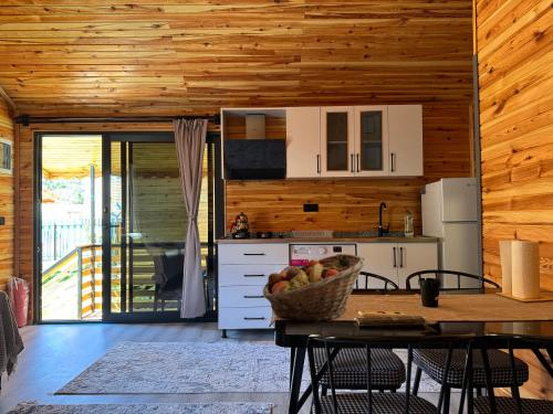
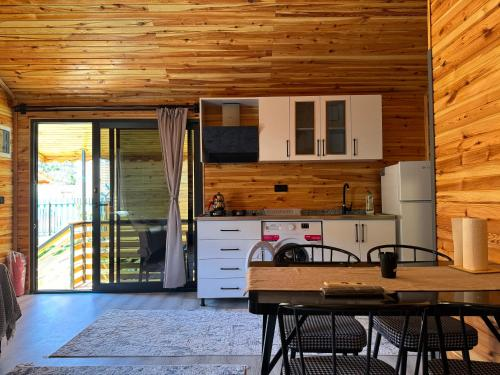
- fruit basket [262,253,367,323]
